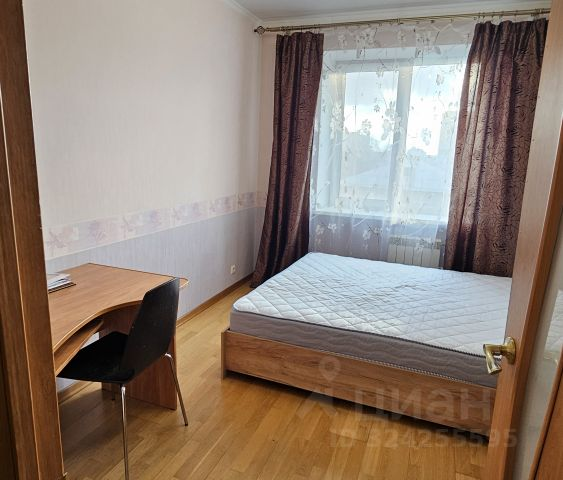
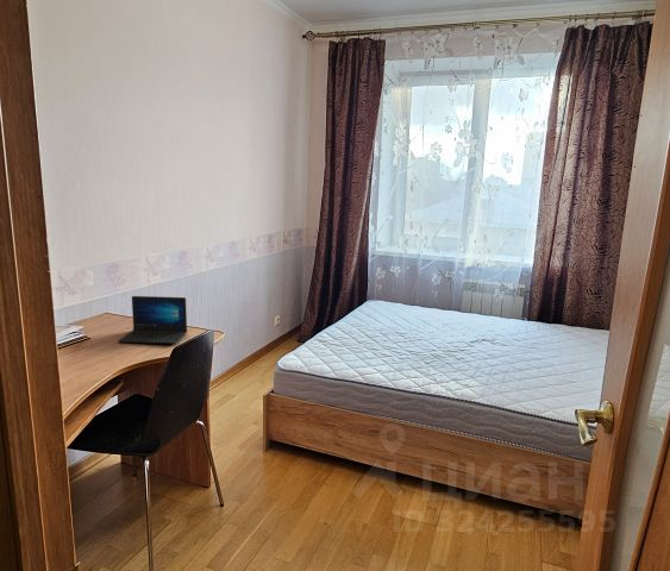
+ laptop [118,295,188,345]
